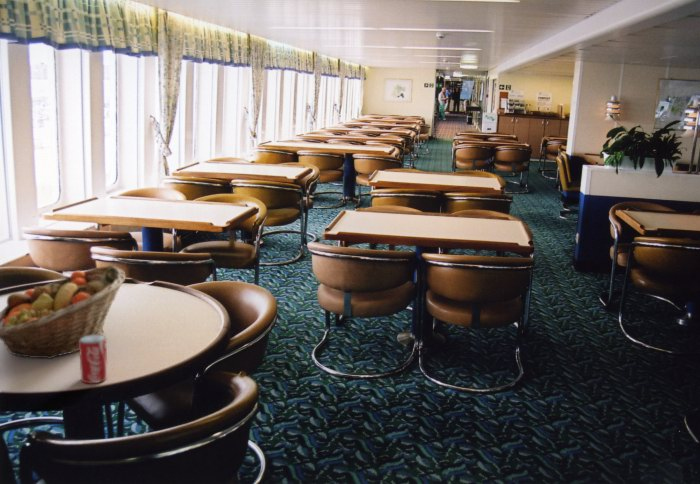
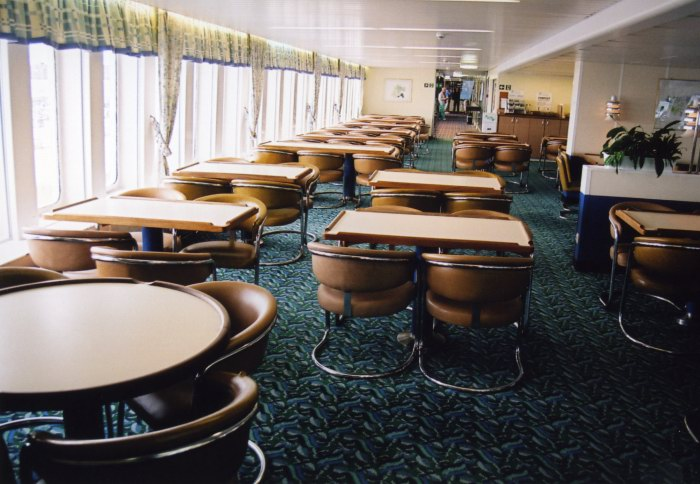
- fruit basket [0,265,126,360]
- beverage can [79,335,109,384]
